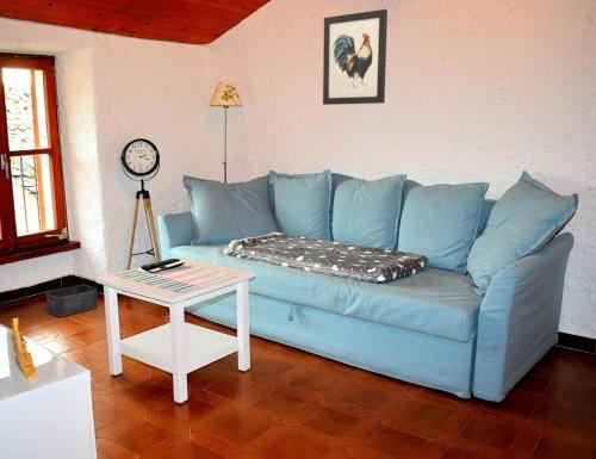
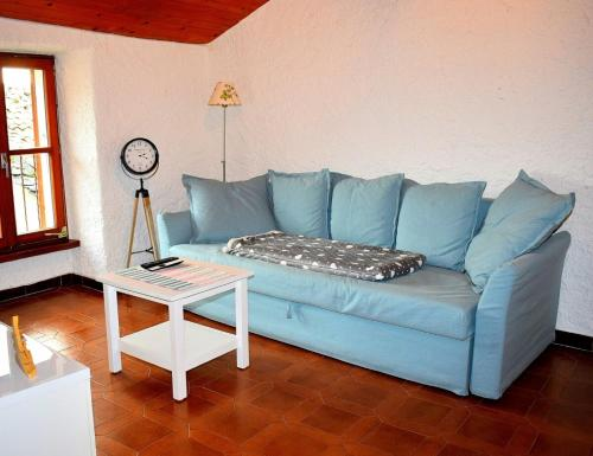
- wall art [322,8,389,106]
- storage bin [45,284,99,318]
